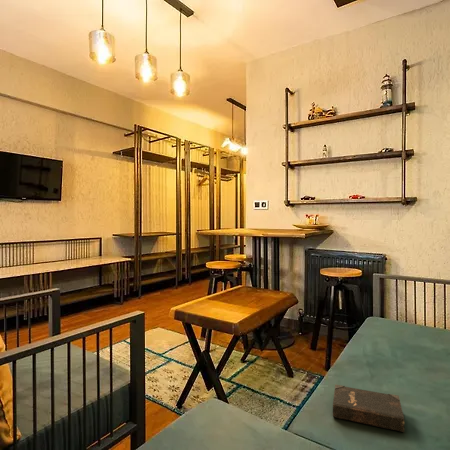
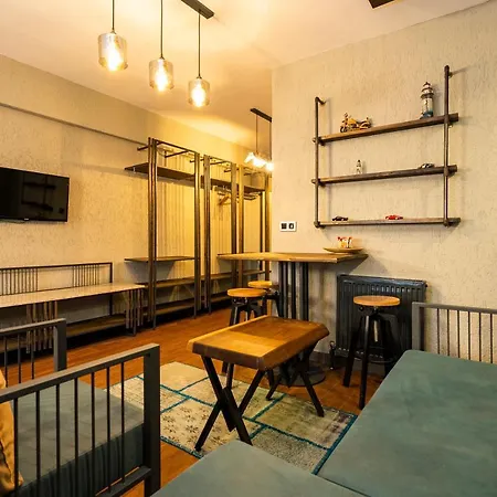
- hardback book [332,383,405,433]
